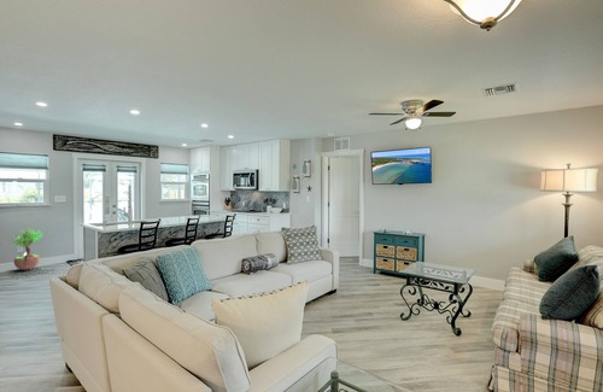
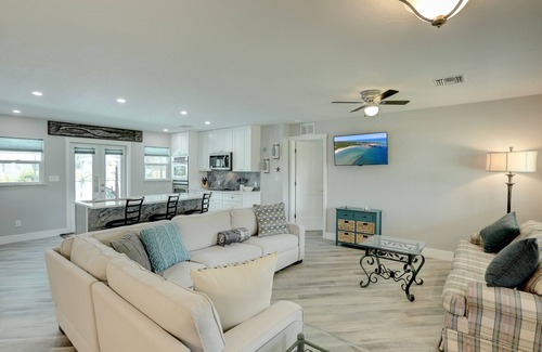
- potted tree [10,228,43,271]
